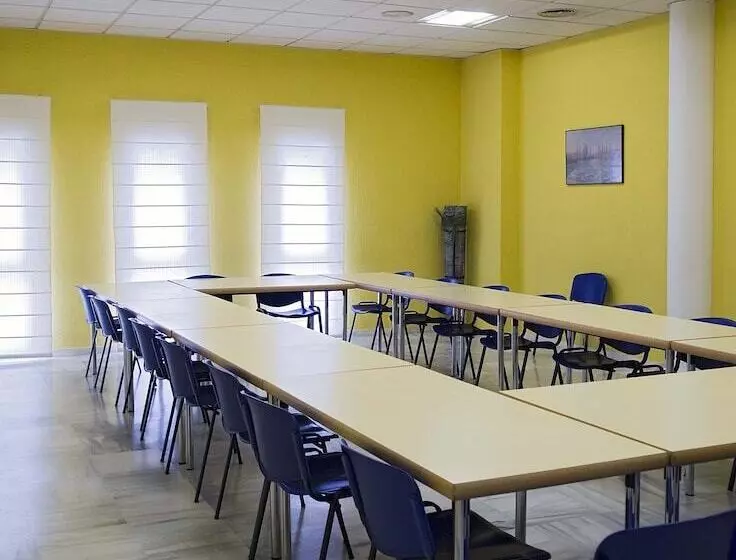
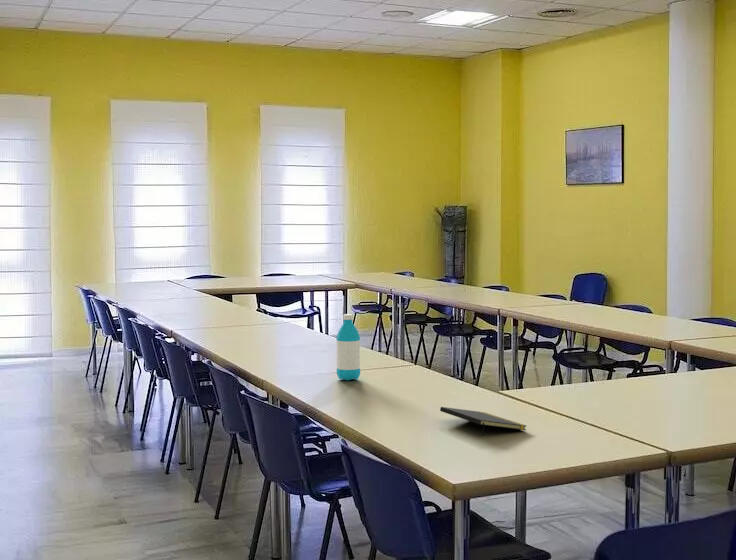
+ notepad [439,406,527,437]
+ water bottle [335,313,361,381]
